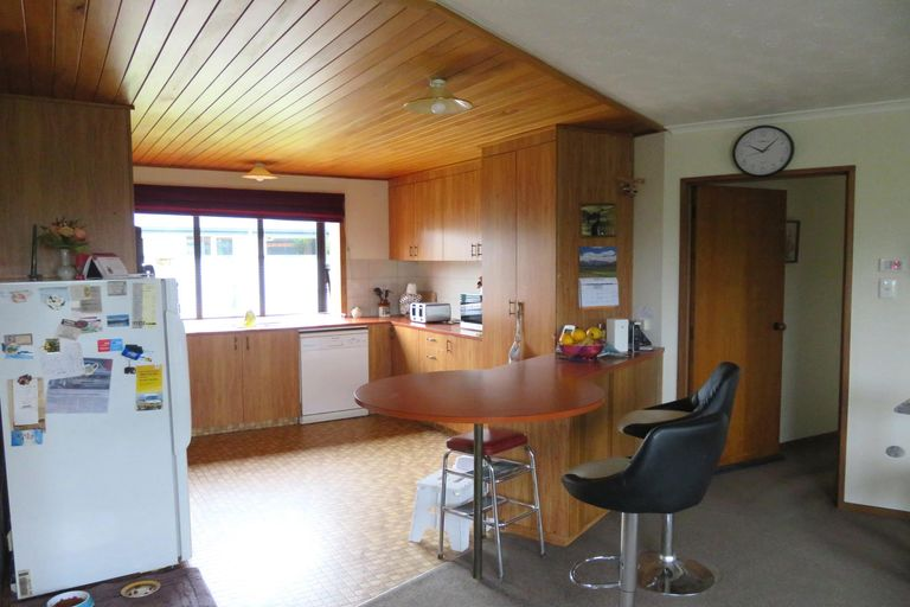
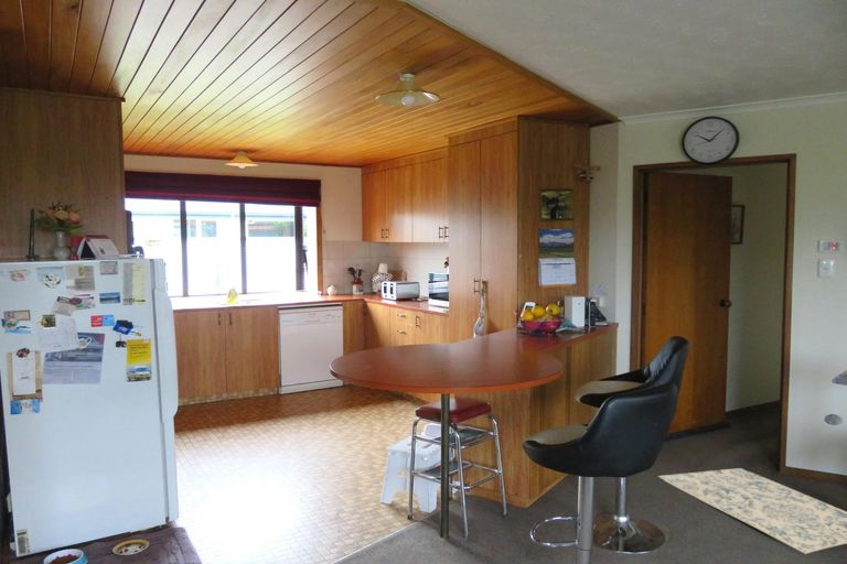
+ rug [657,467,847,555]
